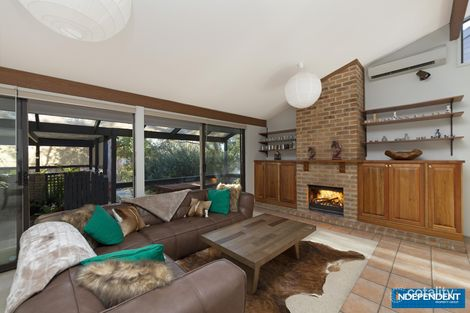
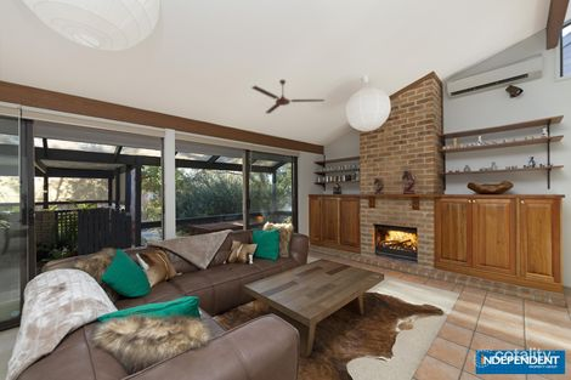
+ ceiling fan [250,79,326,115]
